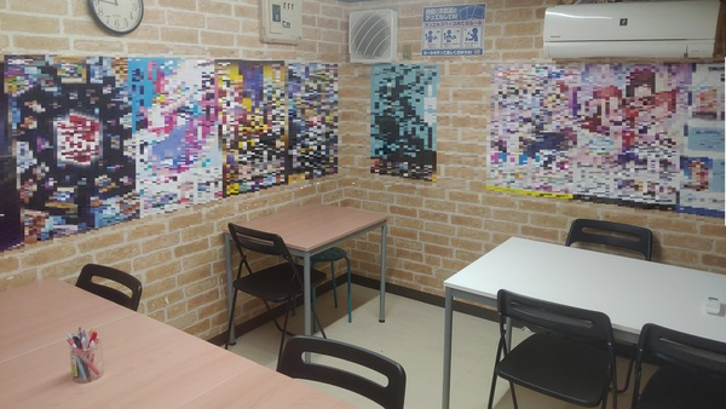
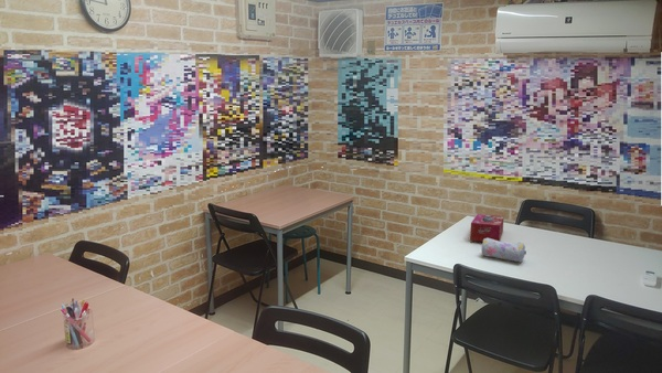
+ tissue box [469,213,505,243]
+ pencil case [481,238,527,263]
